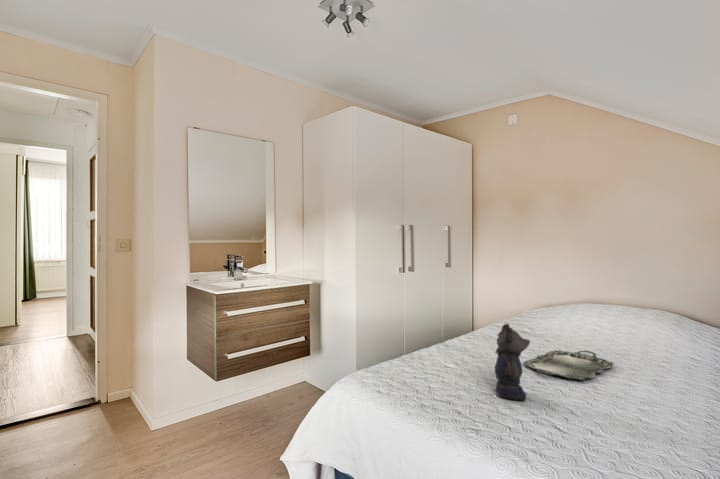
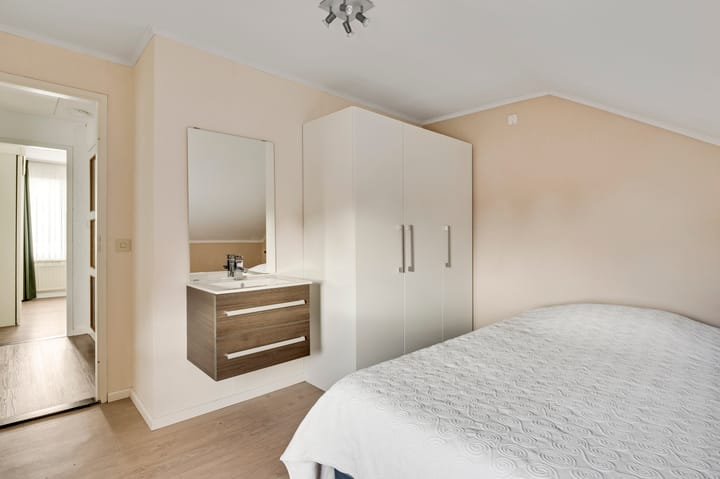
- serving tray [522,349,615,381]
- bear [489,323,531,401]
